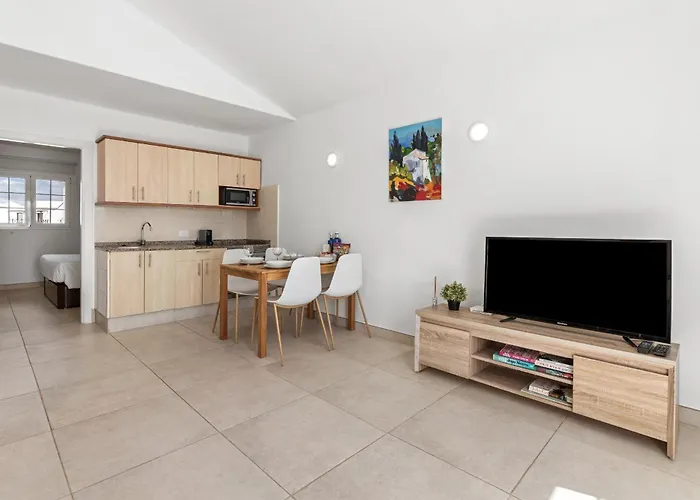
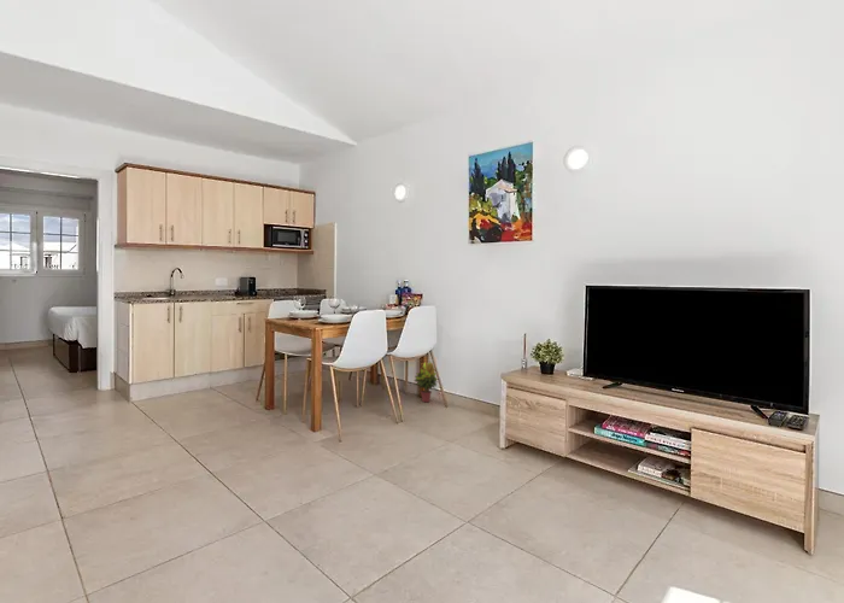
+ potted plant [412,361,439,403]
